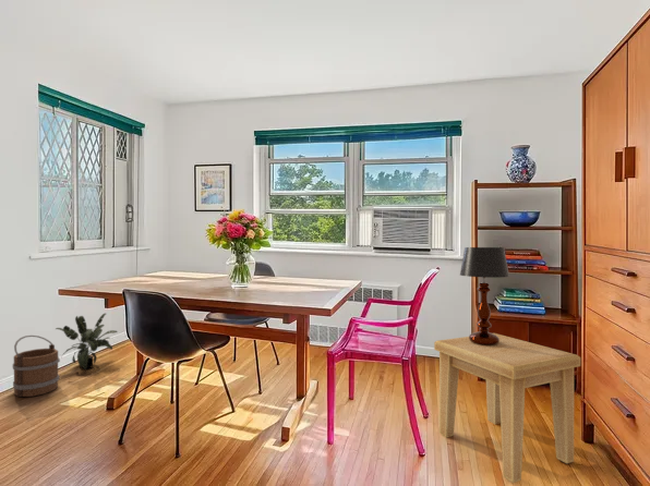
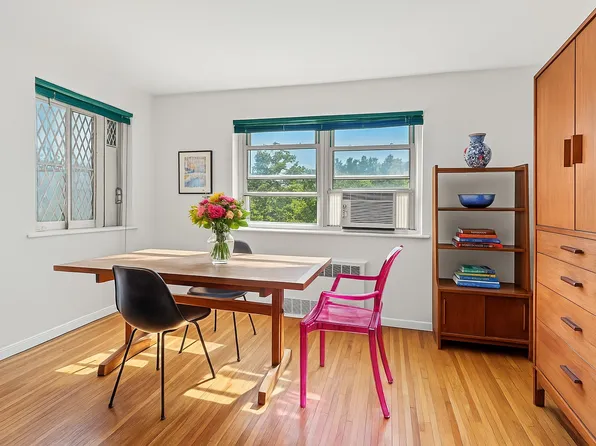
- bucket [12,335,61,398]
- table lamp [459,246,510,345]
- side table [433,332,581,484]
- potted plant [55,312,119,370]
